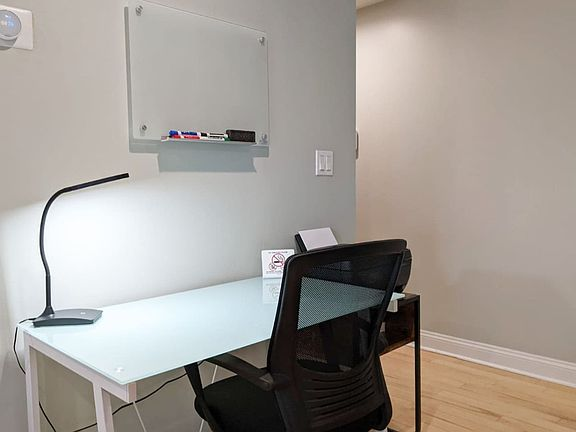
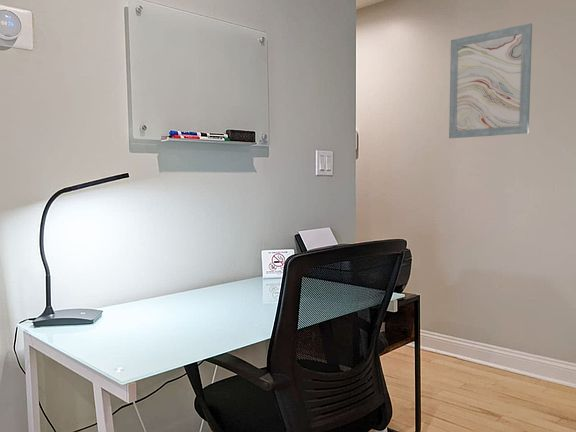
+ wall art [448,22,533,139]
